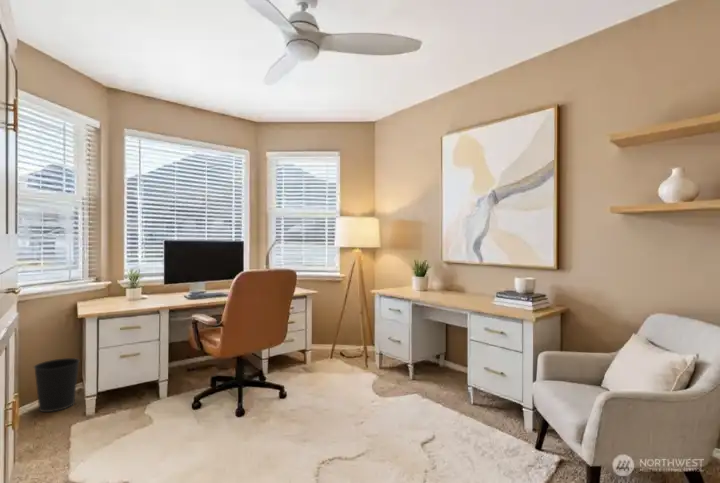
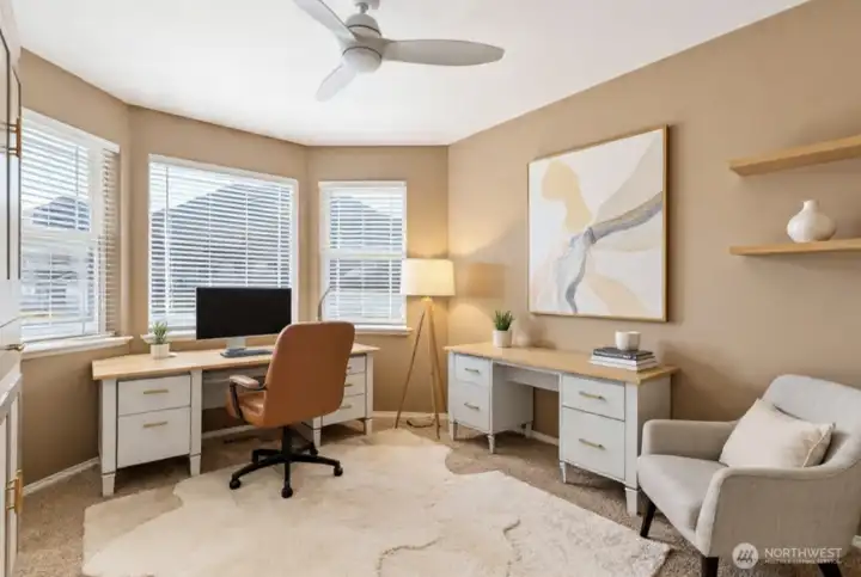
- wastebasket [33,357,81,413]
